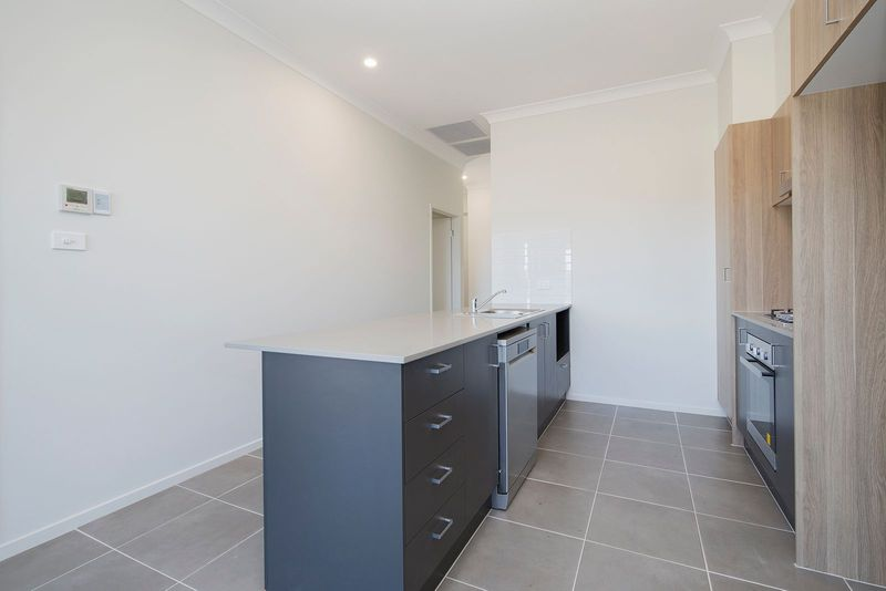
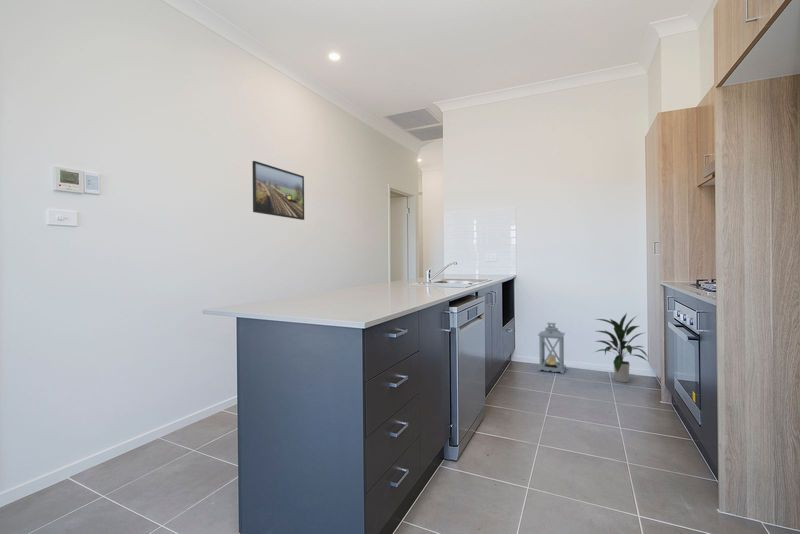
+ indoor plant [594,312,649,383]
+ lantern [537,322,567,375]
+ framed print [251,160,305,221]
